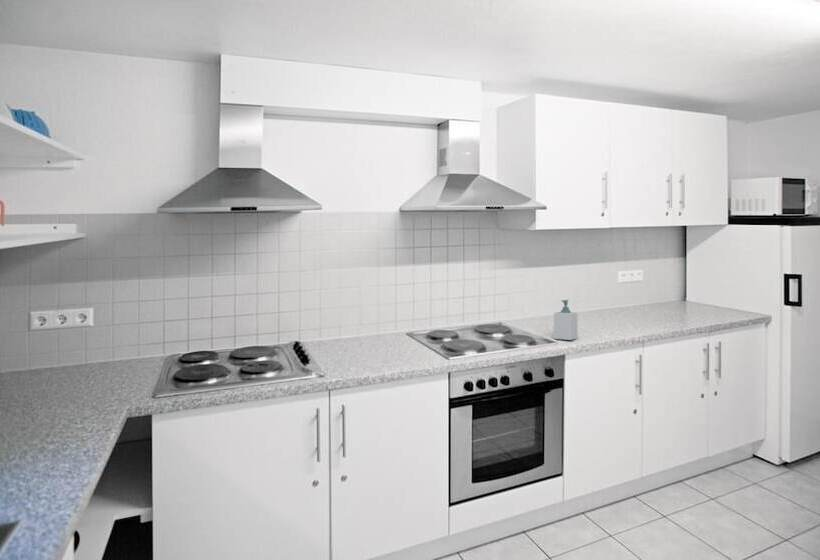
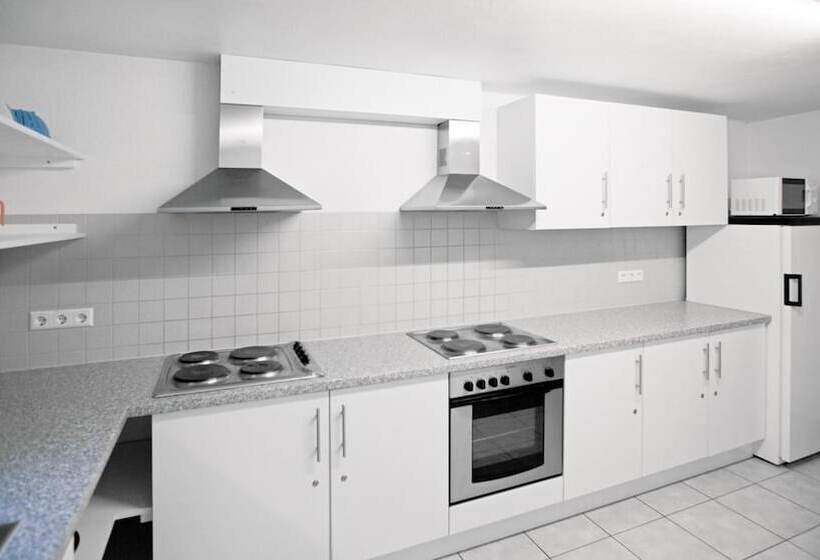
- soap bottle [553,299,578,341]
